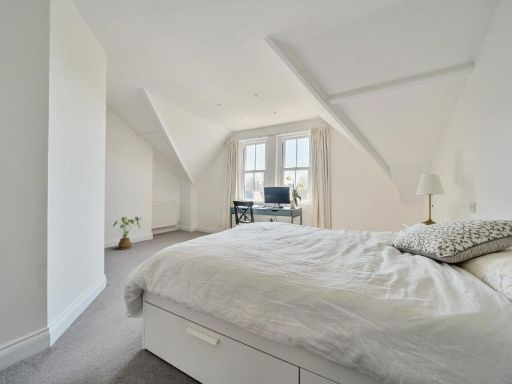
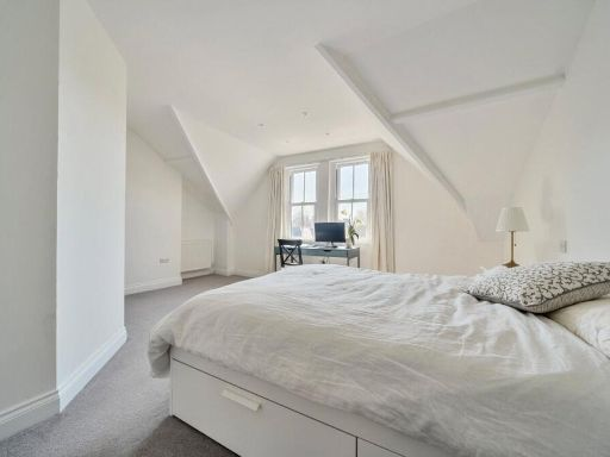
- house plant [112,216,141,250]
